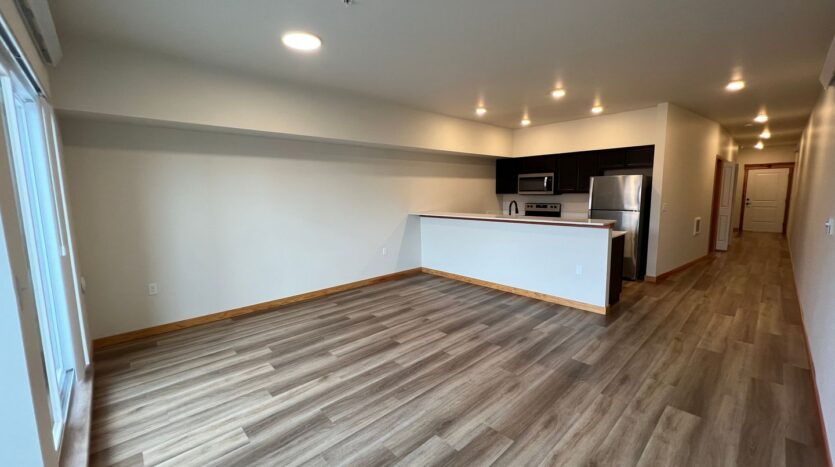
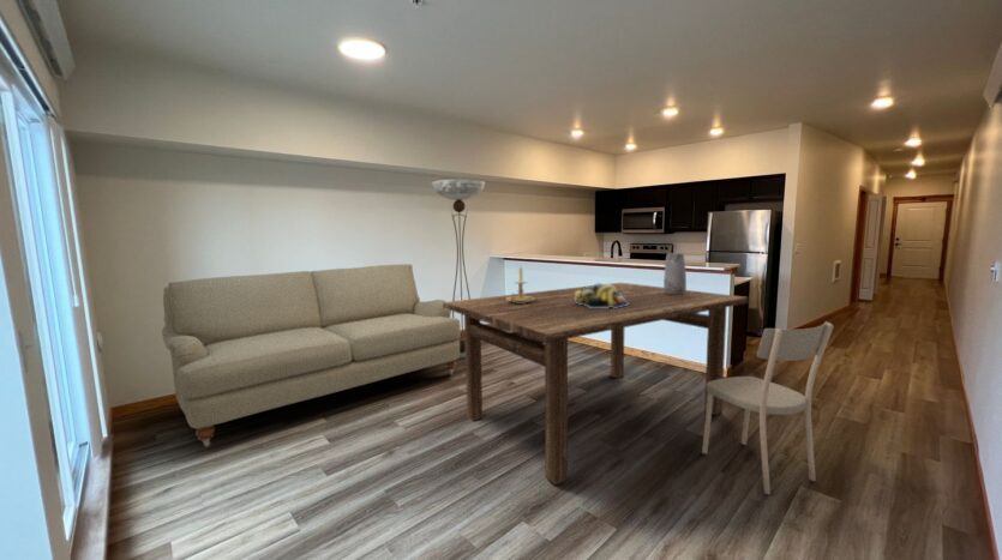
+ vase [662,252,688,294]
+ fruit bowl [575,282,629,308]
+ dining table [443,282,750,486]
+ floor lamp [431,179,486,360]
+ sofa [161,264,462,448]
+ dining chair [701,320,835,495]
+ candle holder [506,265,535,303]
